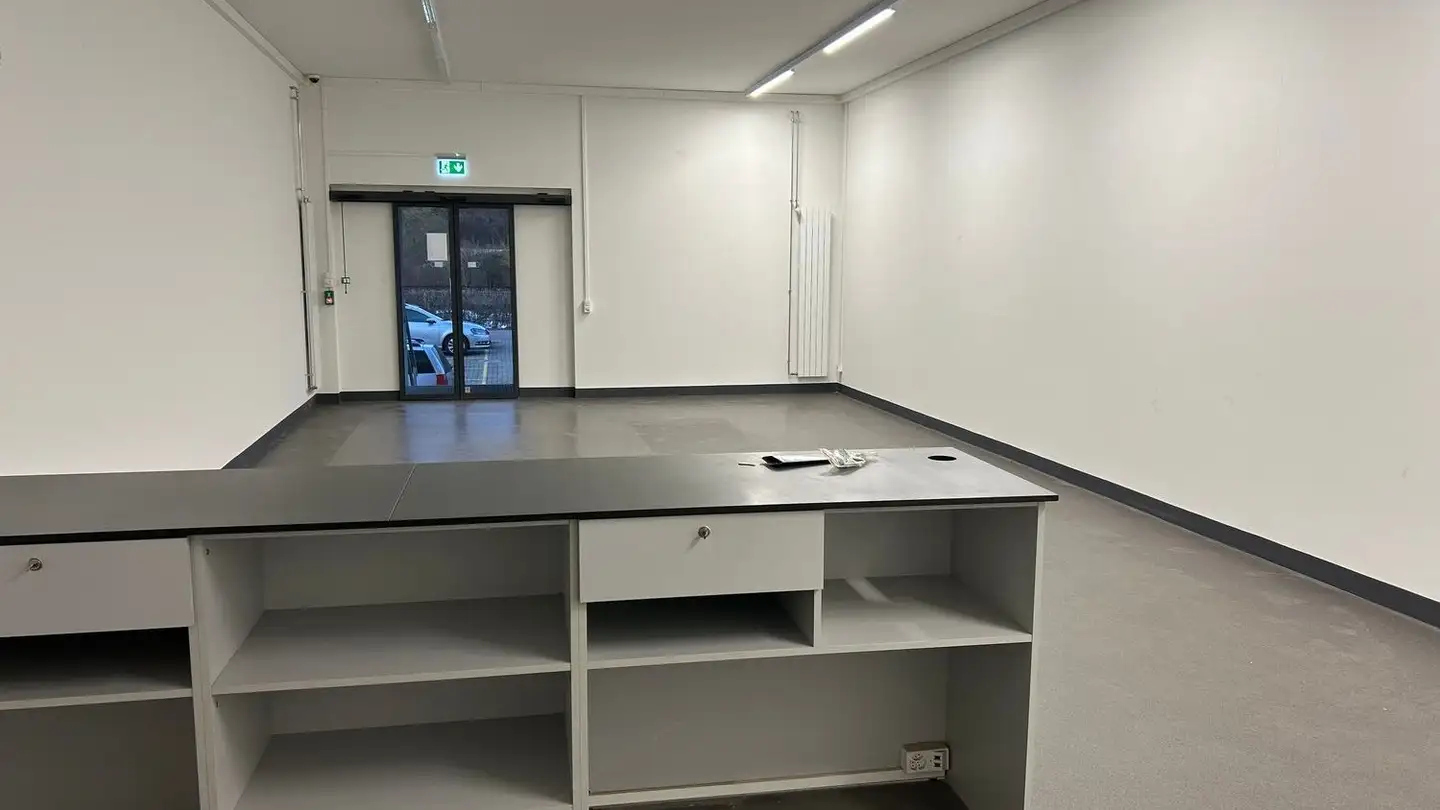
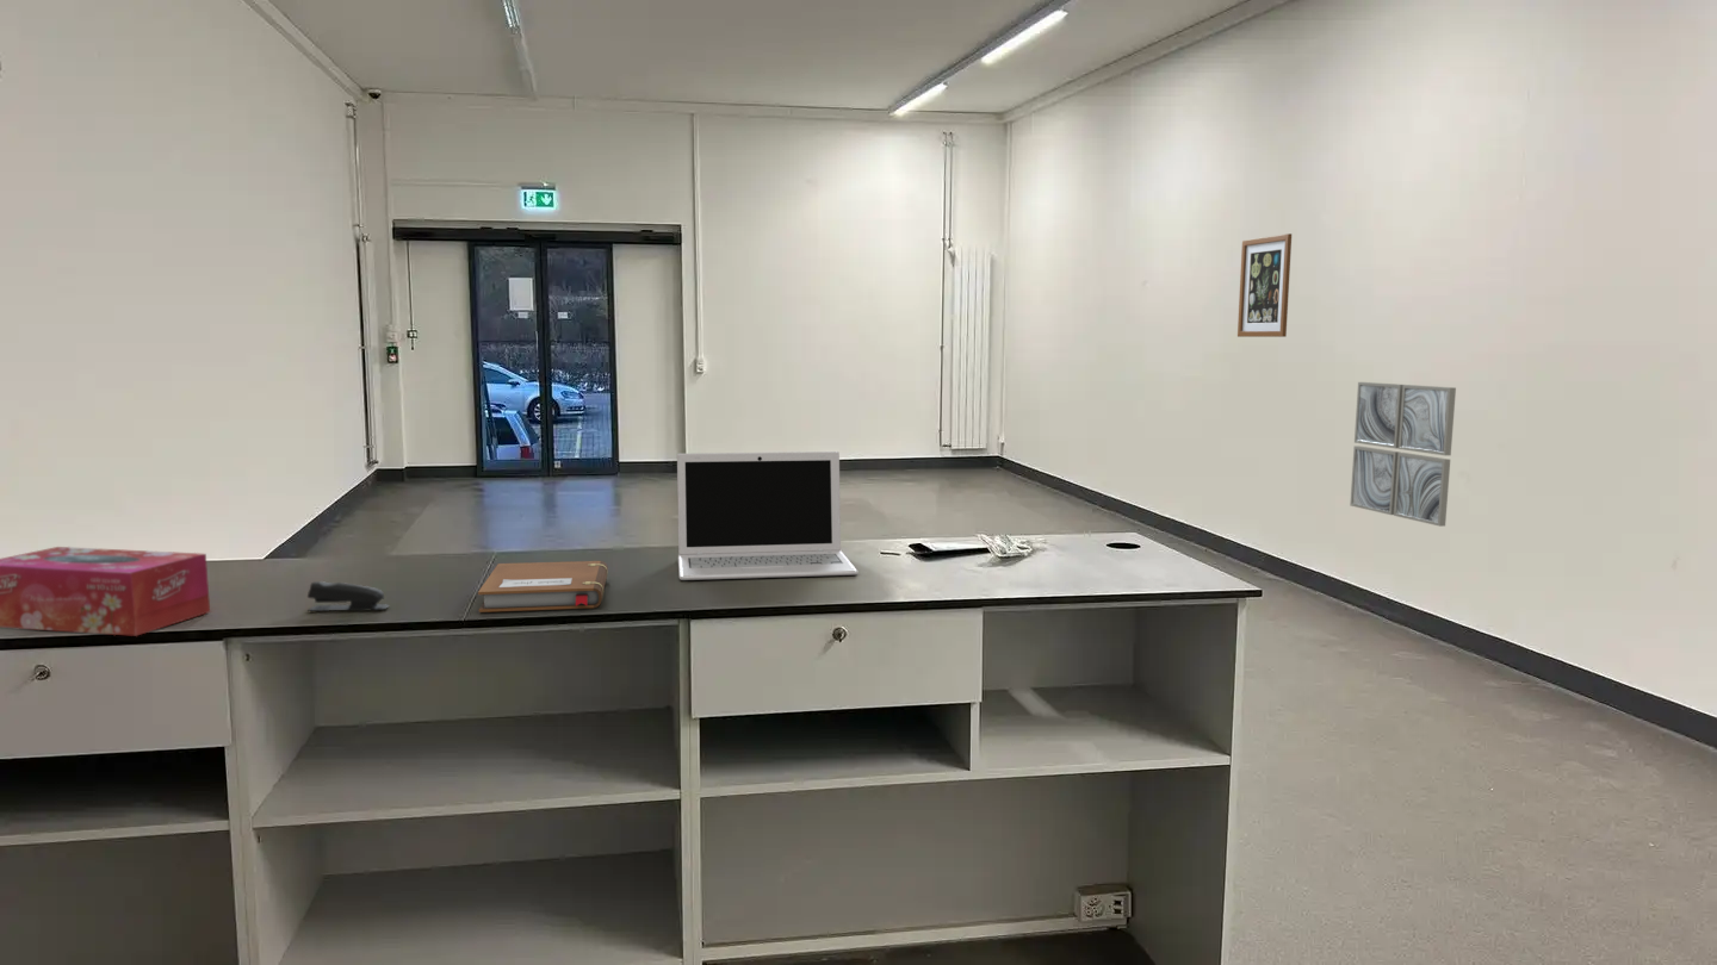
+ laptop [676,450,860,581]
+ stapler [306,580,390,612]
+ tissue box [0,546,211,637]
+ wall art [1236,232,1293,338]
+ notebook [477,560,609,614]
+ wall art [1349,381,1457,528]
